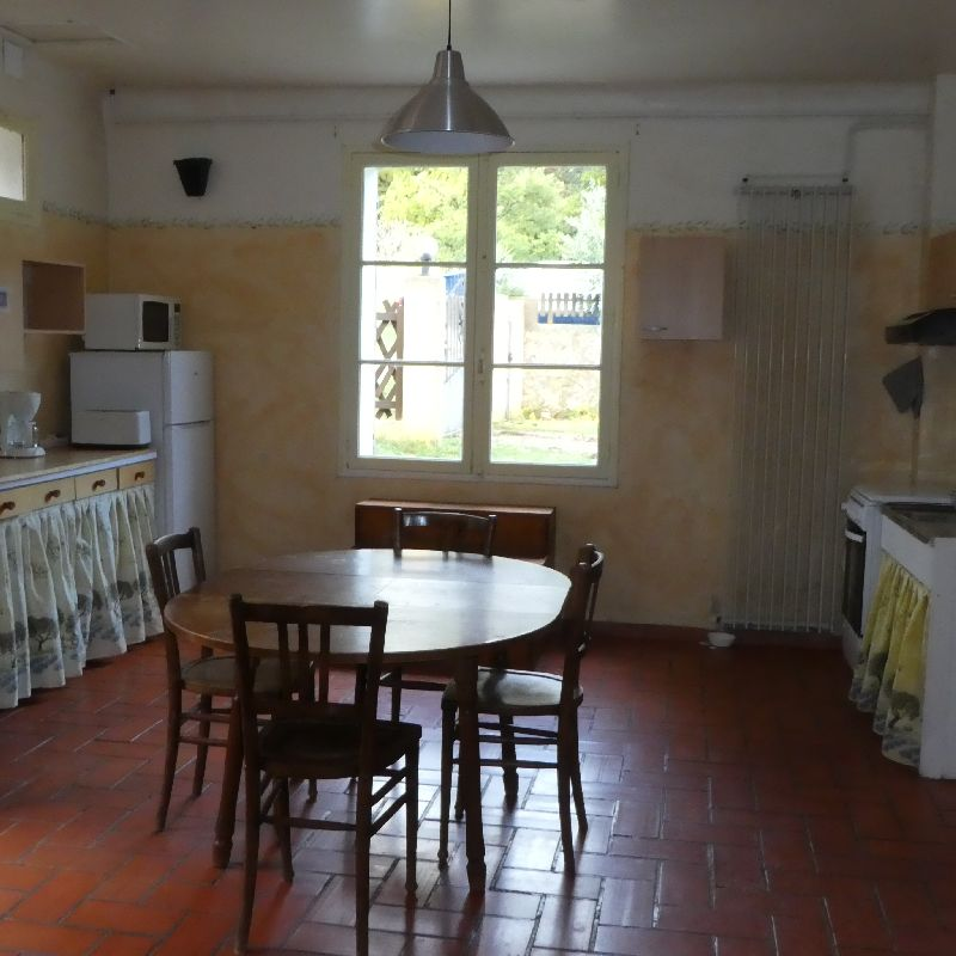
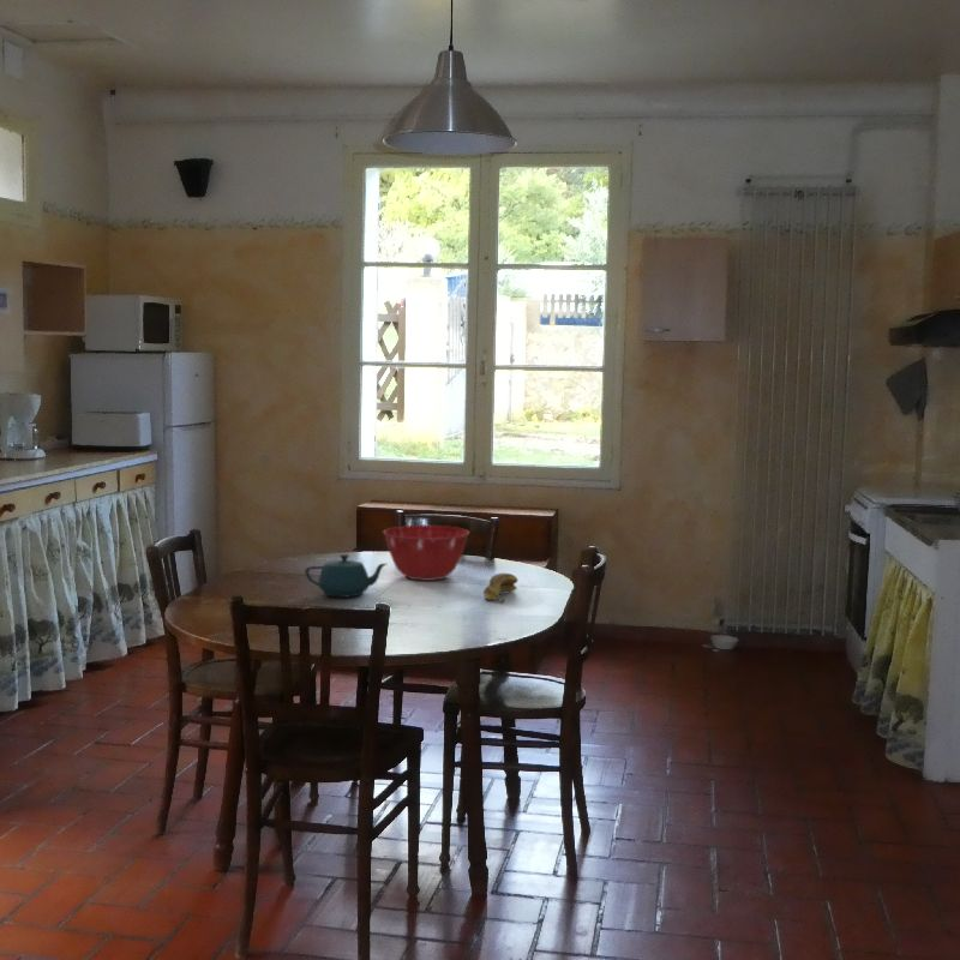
+ teapot [304,553,388,599]
+ mixing bowl [382,524,470,582]
+ banana [482,572,520,604]
